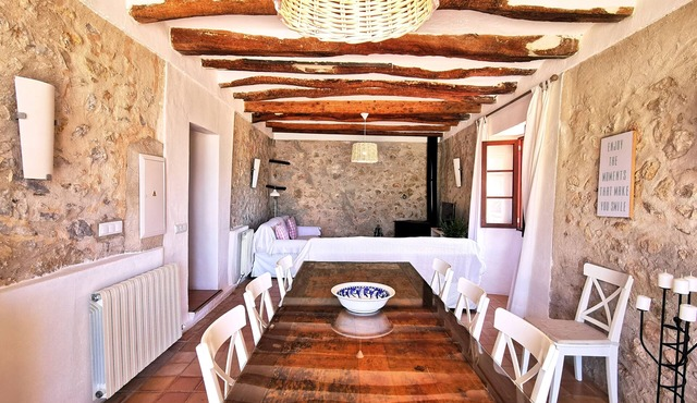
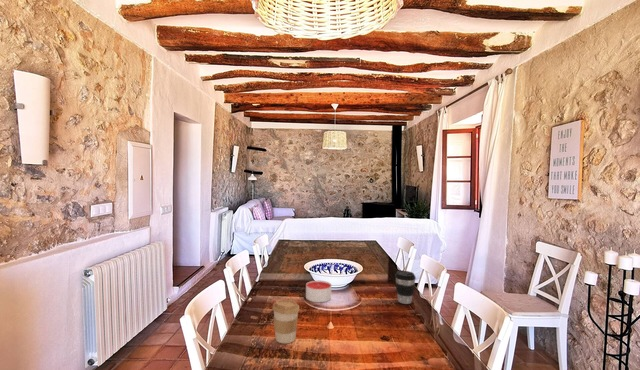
+ coffee cup [394,270,417,305]
+ coffee cup [272,299,300,344]
+ candle [305,280,332,303]
